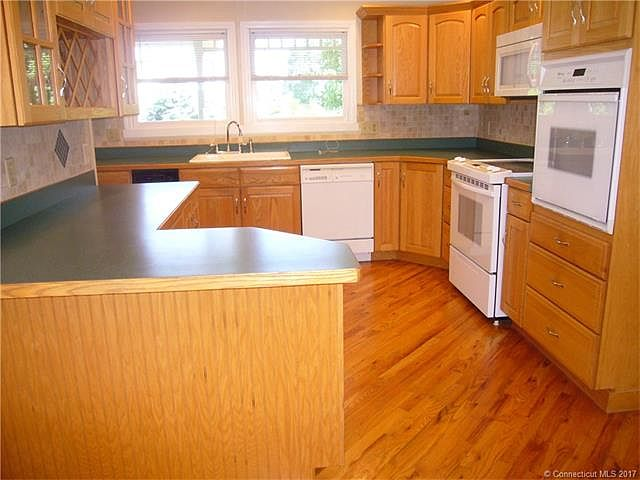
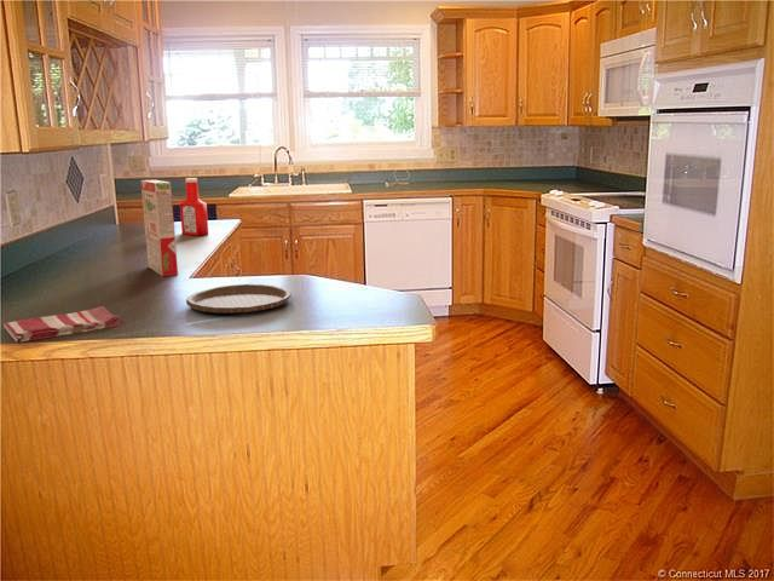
+ plate [185,283,293,315]
+ cereal box [139,179,179,277]
+ dish towel [4,305,122,344]
+ soap bottle [179,177,209,236]
